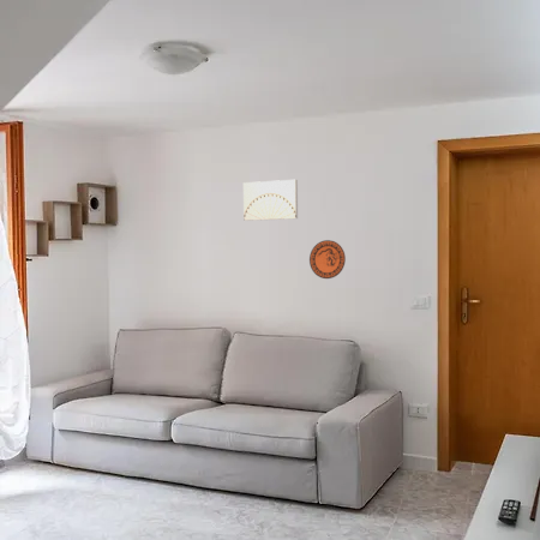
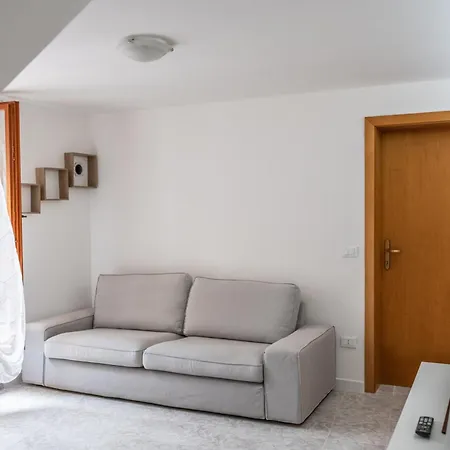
- wall art [242,179,299,222]
- decorative plate [308,239,347,280]
